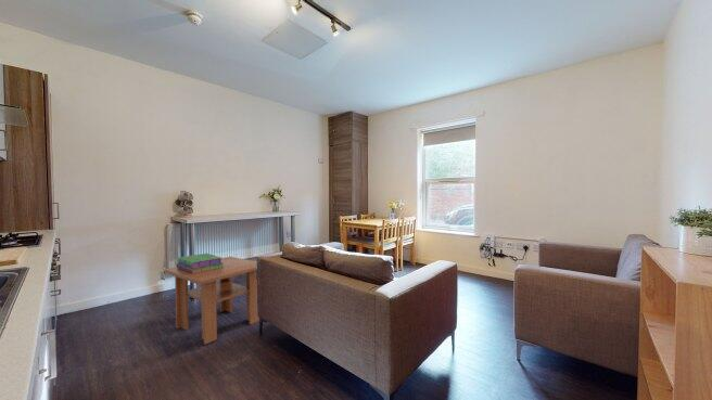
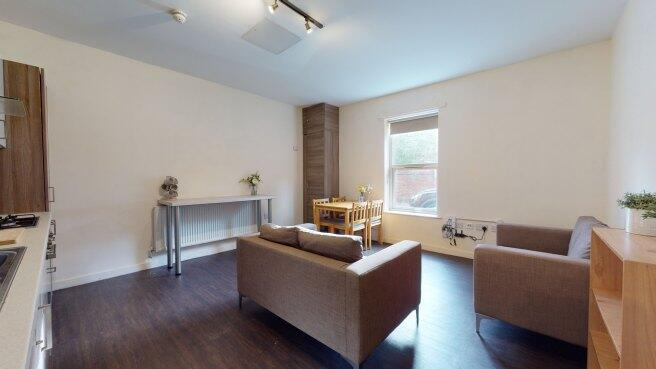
- coffee table [163,256,260,346]
- stack of books [176,253,224,273]
